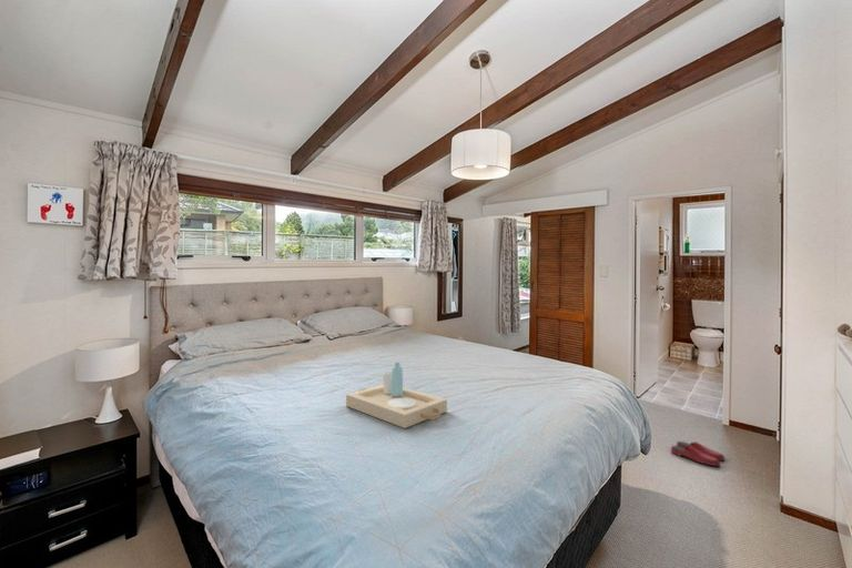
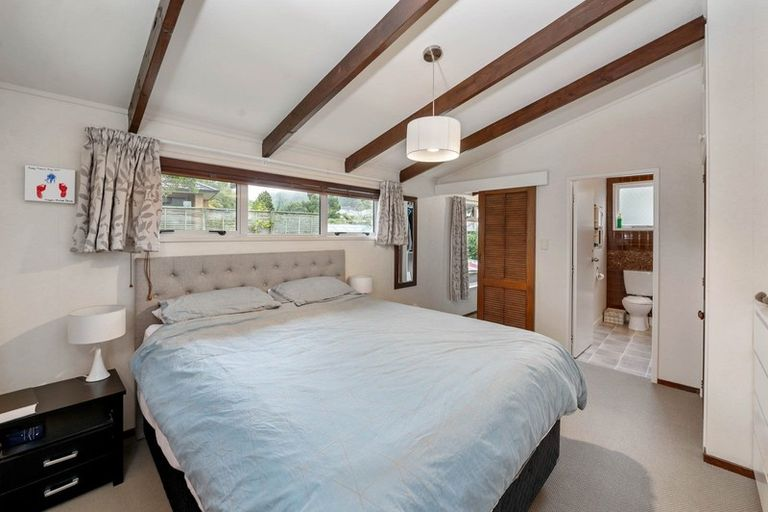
- serving tray [345,362,448,429]
- slippers [670,440,726,467]
